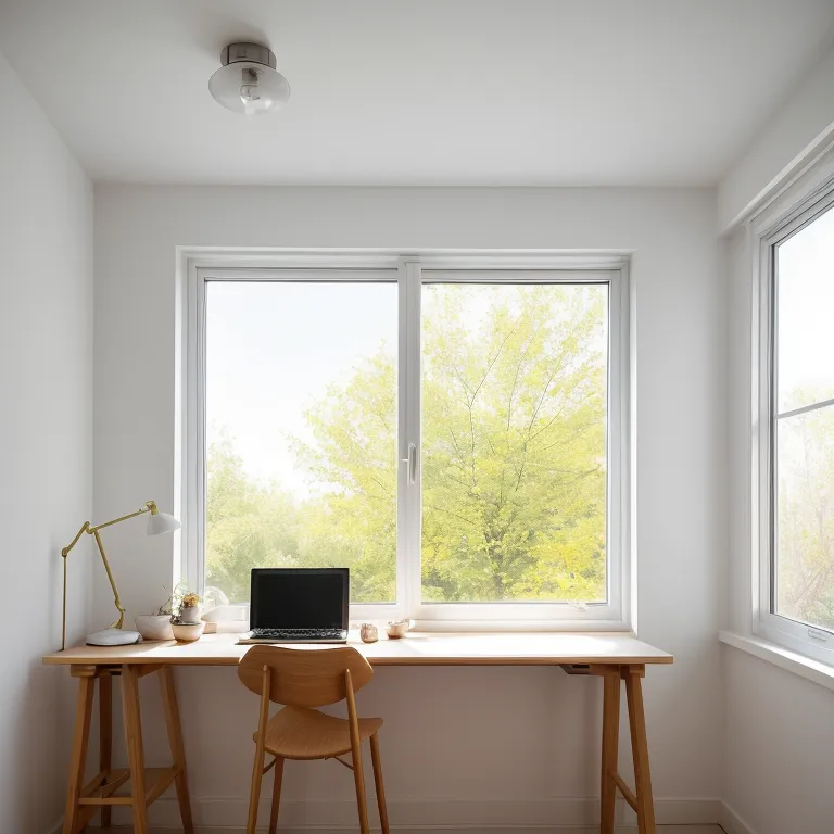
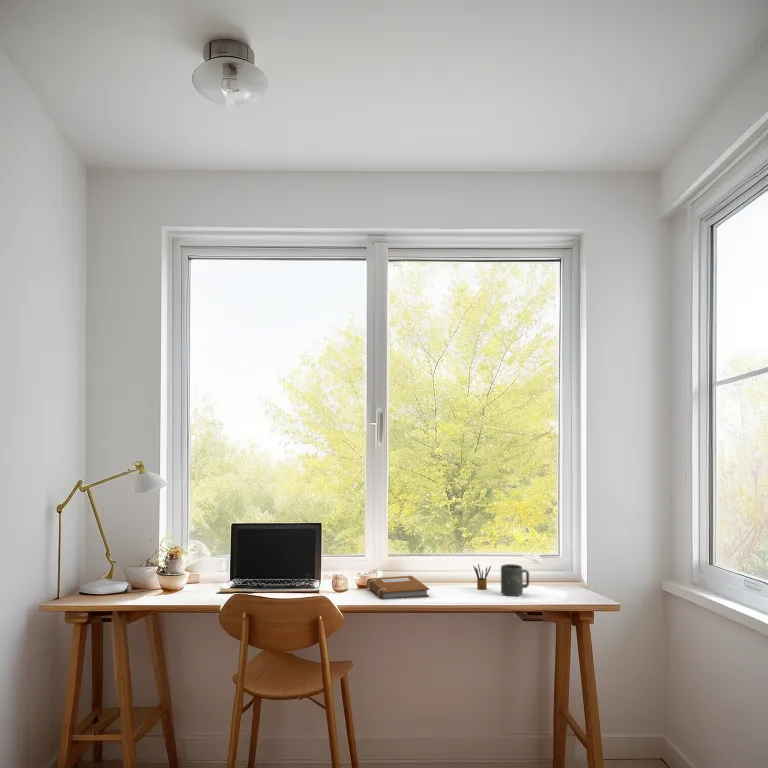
+ mug [500,563,530,597]
+ pencil box [472,563,492,591]
+ notebook [366,575,430,600]
